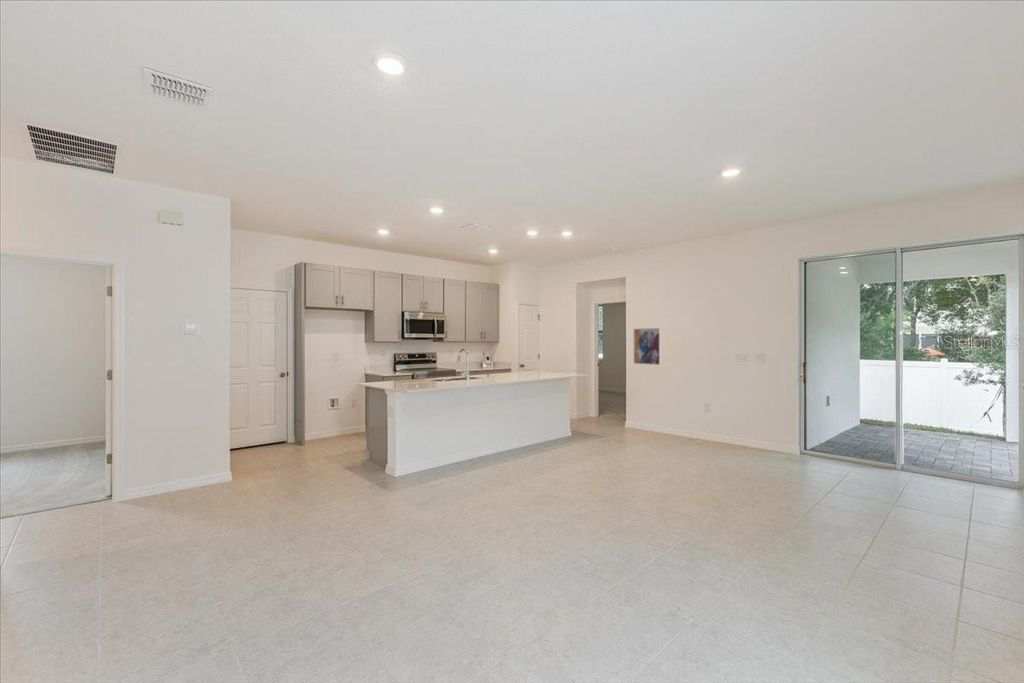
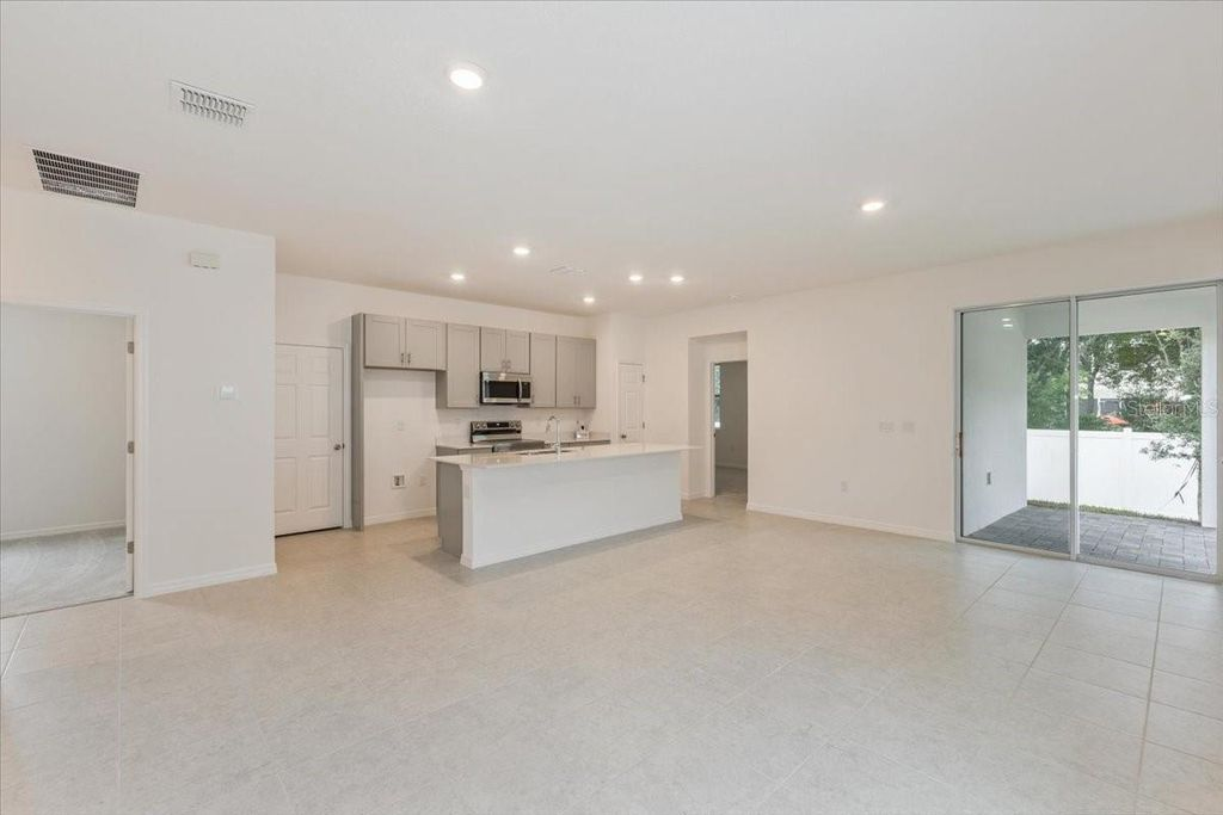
- wall art [633,327,662,366]
